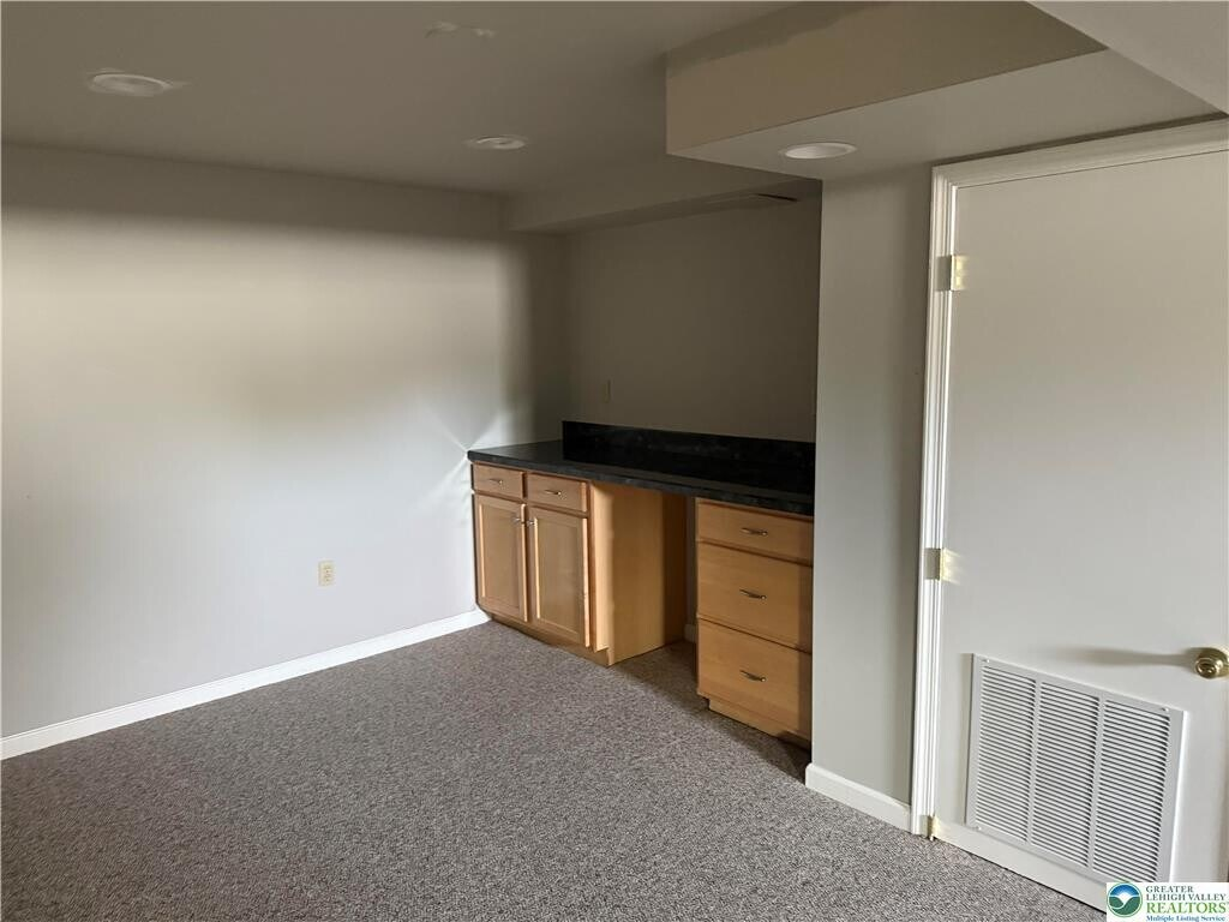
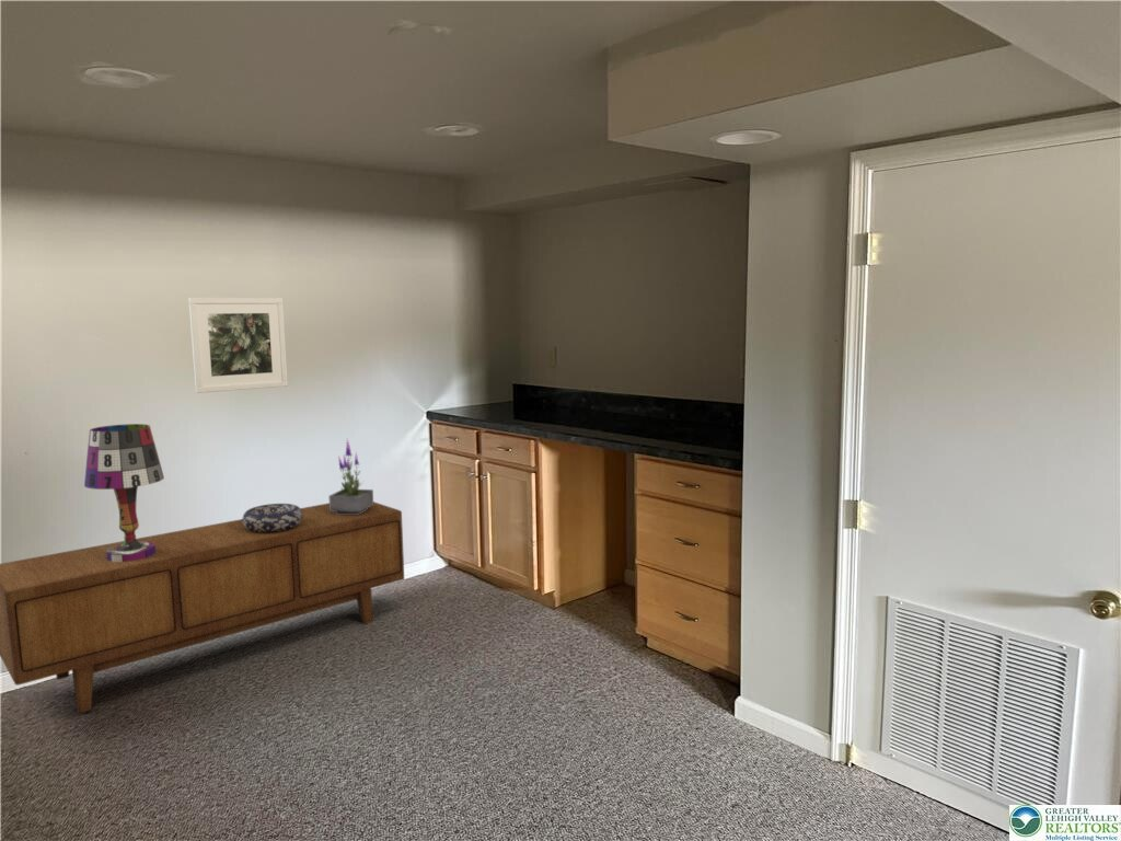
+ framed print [187,297,289,394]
+ table lamp [83,423,165,562]
+ potted plant [327,438,374,515]
+ sideboard [0,500,405,714]
+ decorative bowl [241,503,303,532]
